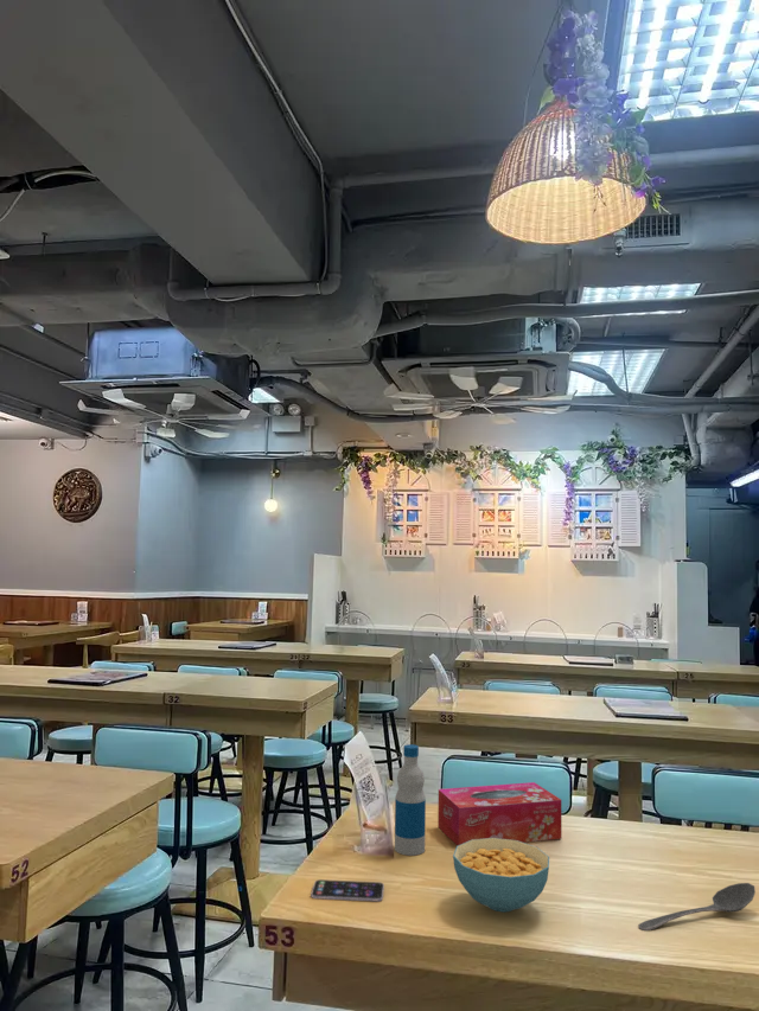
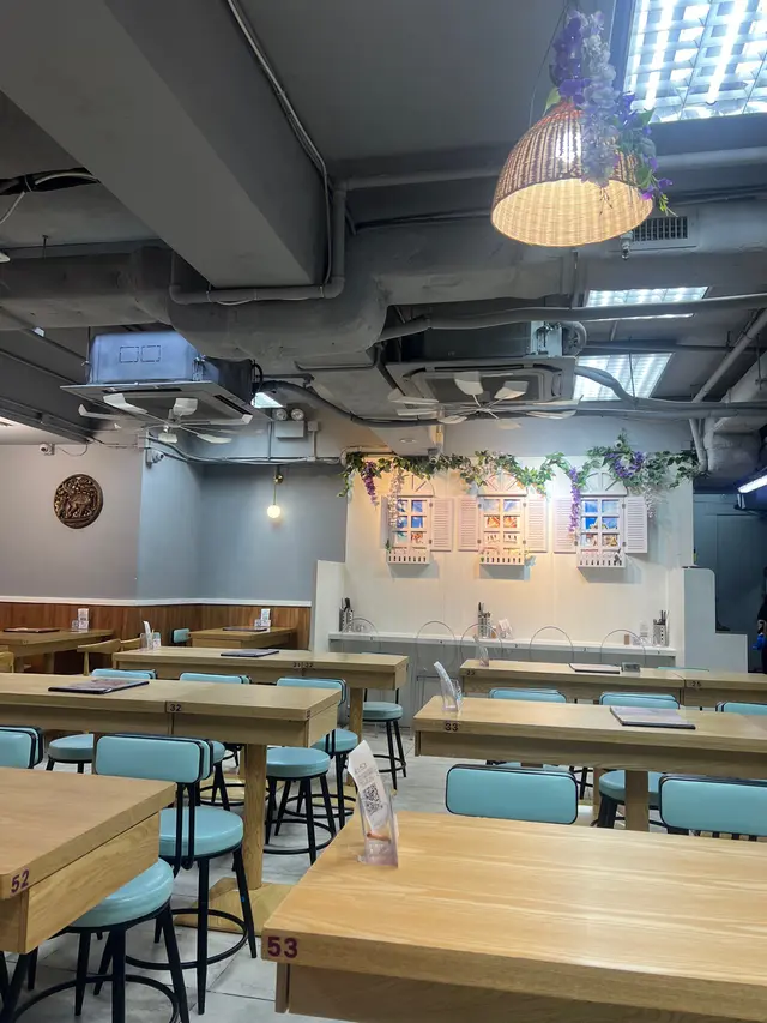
- stirrer [637,882,757,932]
- smartphone [310,878,385,902]
- tissue box [436,781,563,846]
- bottle [394,743,427,857]
- cereal bowl [452,838,550,914]
